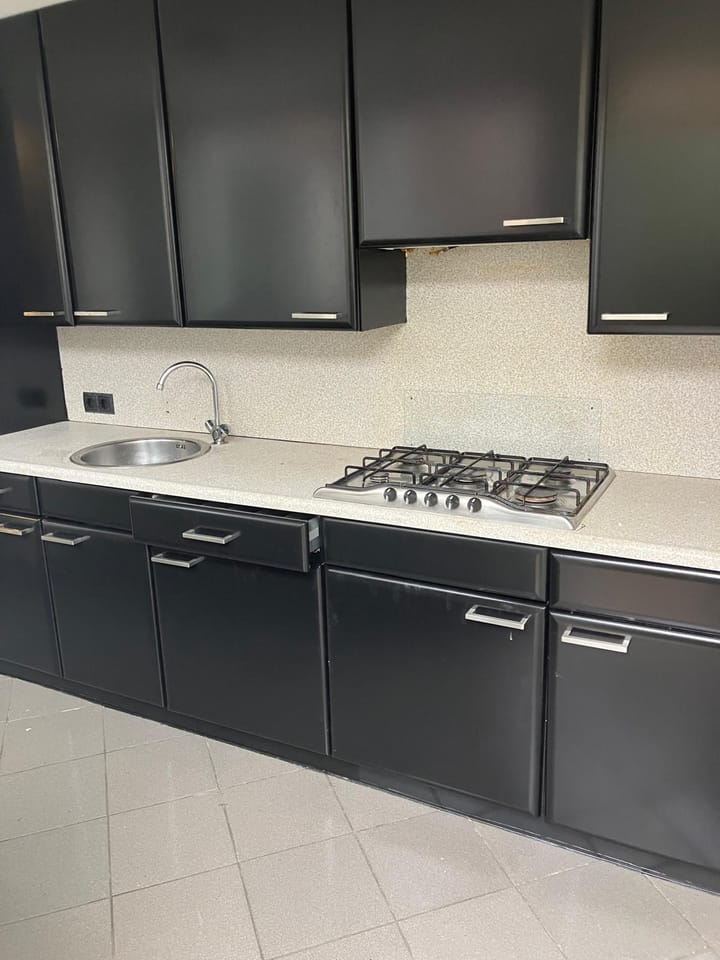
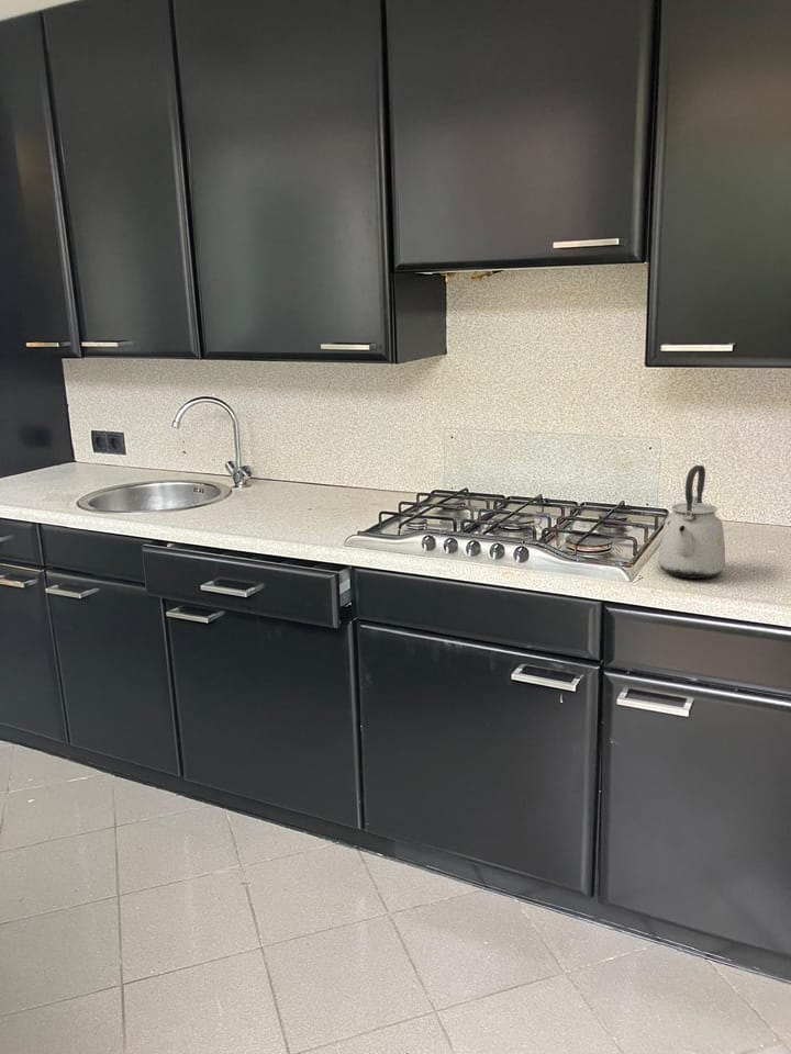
+ kettle [657,464,726,580]
